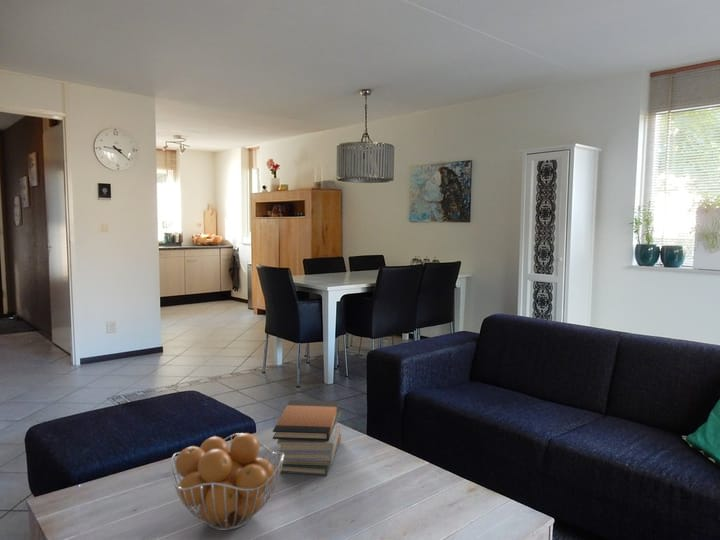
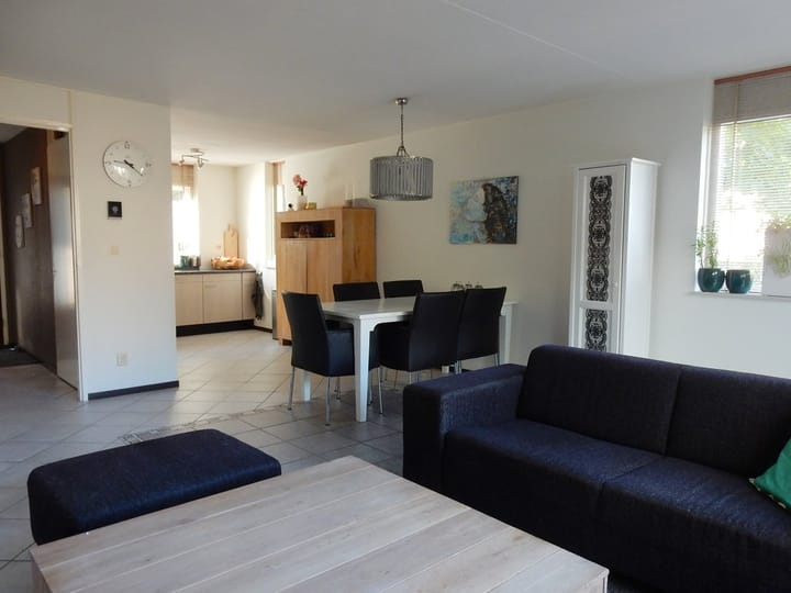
- book stack [272,399,343,477]
- fruit basket [169,432,284,531]
